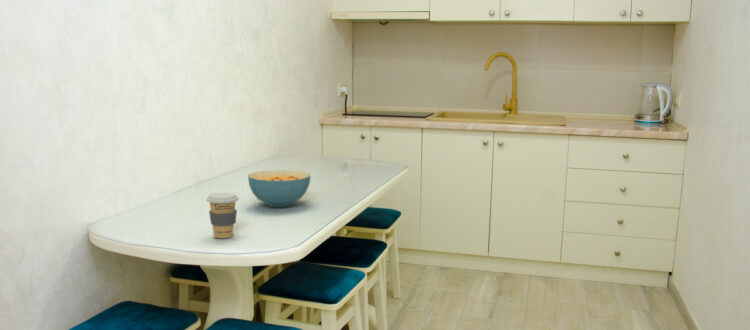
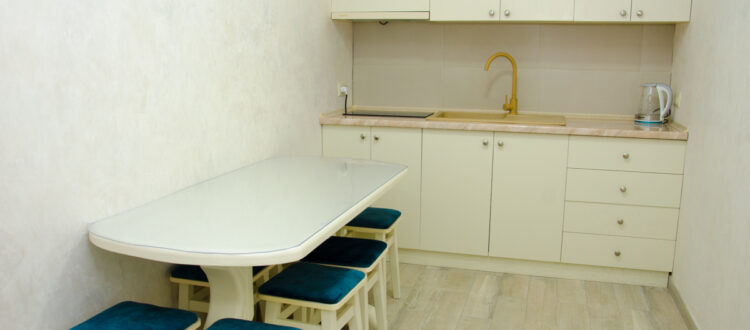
- cereal bowl [247,169,312,208]
- coffee cup [205,192,240,239]
